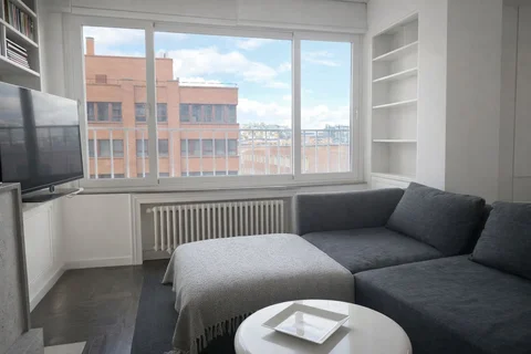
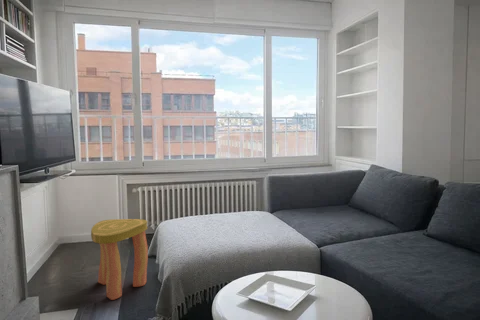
+ stool [90,218,149,301]
